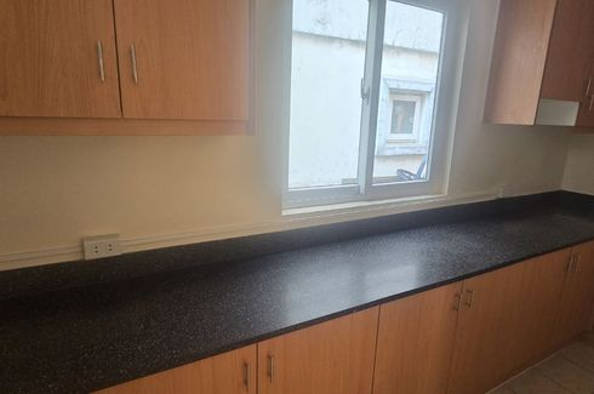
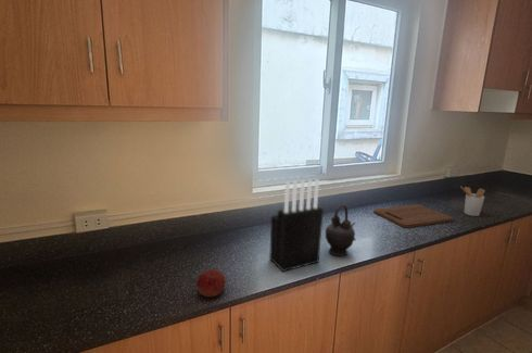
+ knife block [268,178,325,273]
+ teapot [325,203,356,257]
+ fruit [195,268,227,298]
+ utensil holder [459,185,486,217]
+ cutting board [372,203,454,229]
